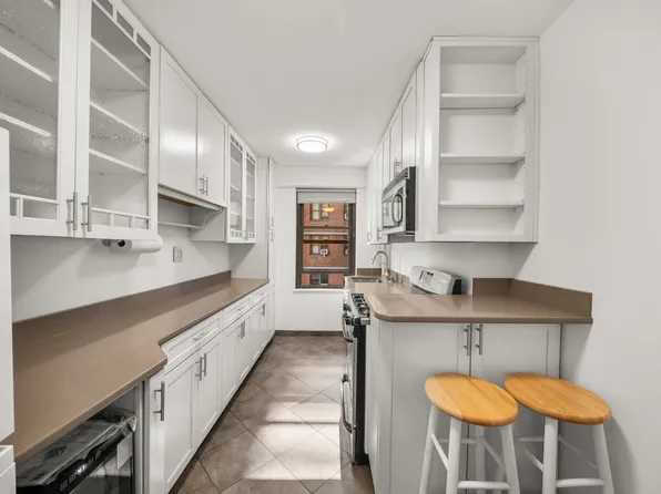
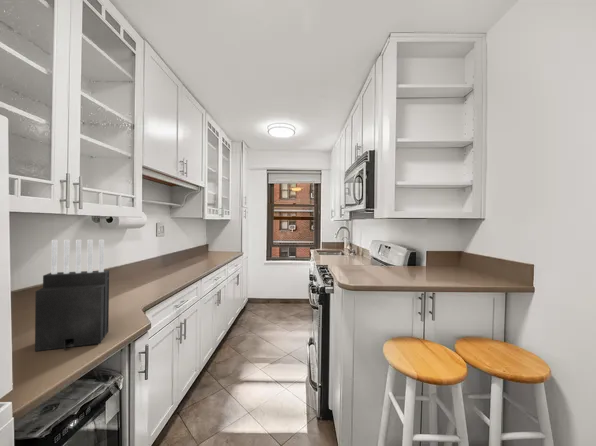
+ knife block [34,239,110,352]
